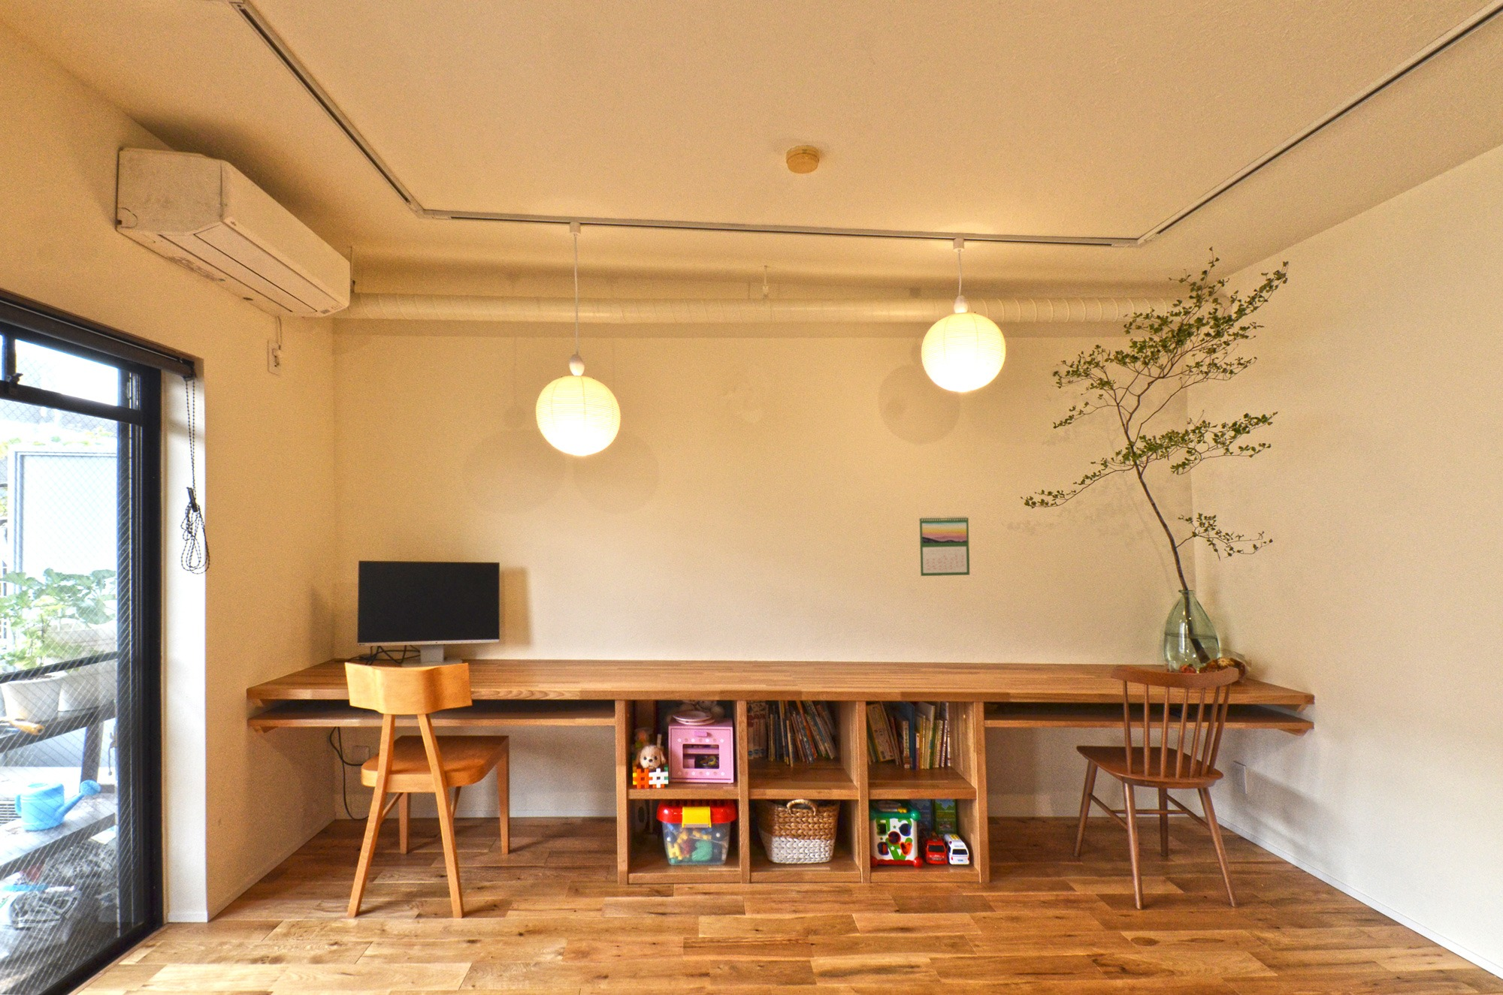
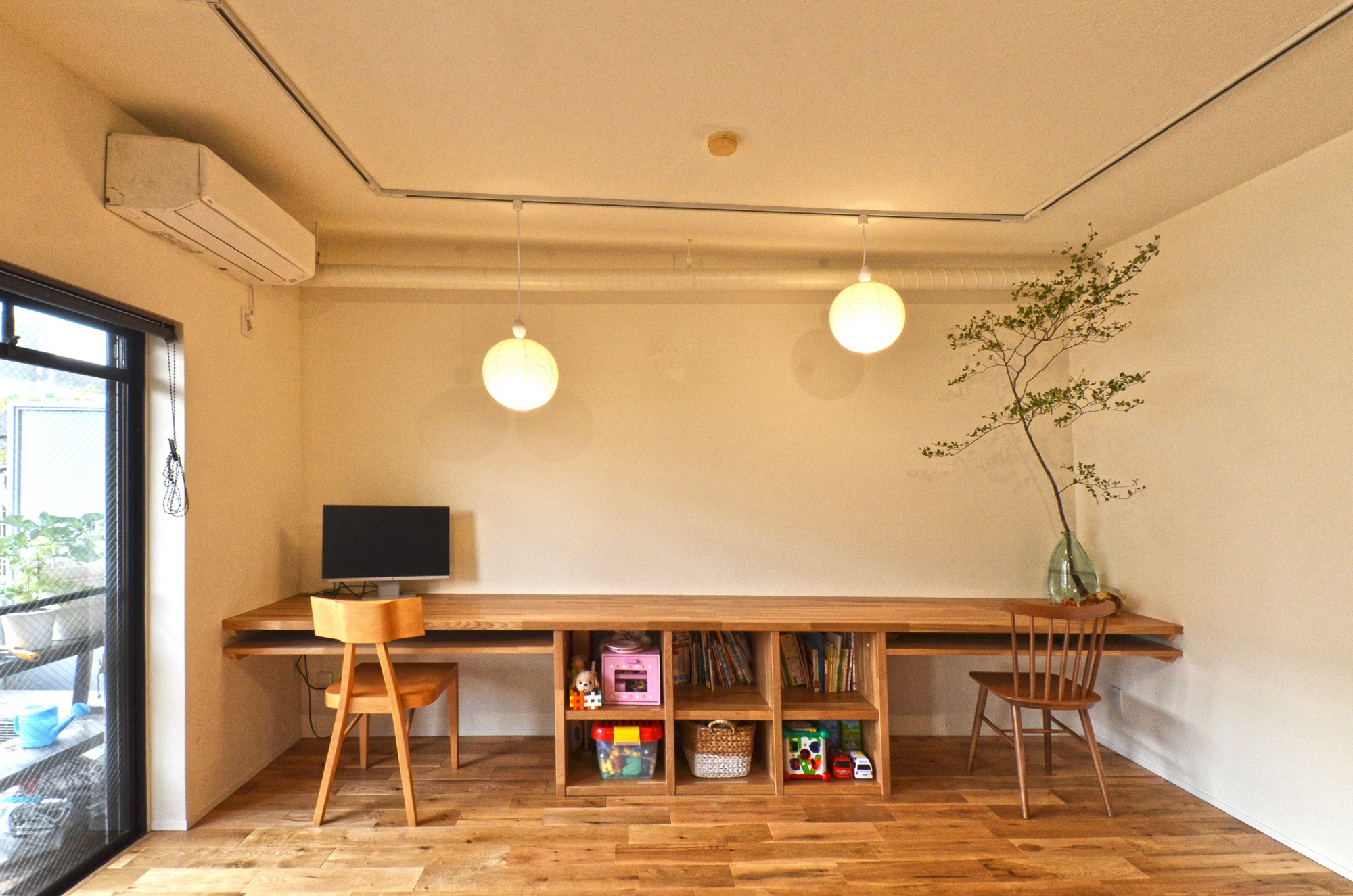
- calendar [919,514,970,576]
